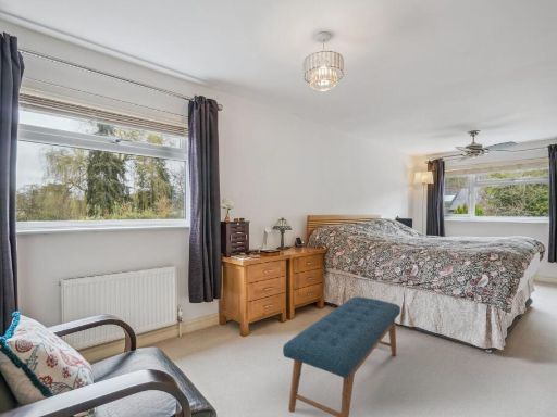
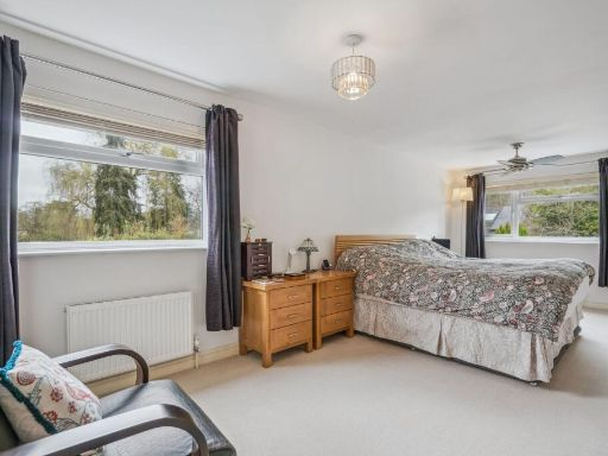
- bench [282,295,401,417]
